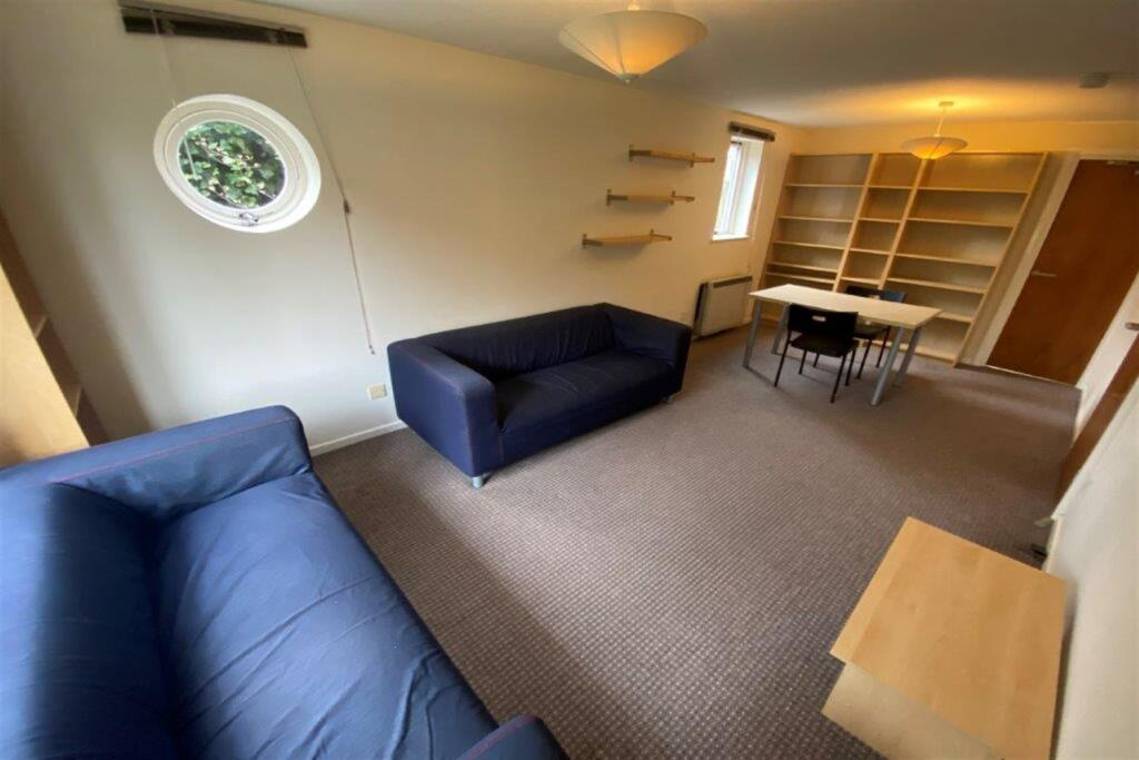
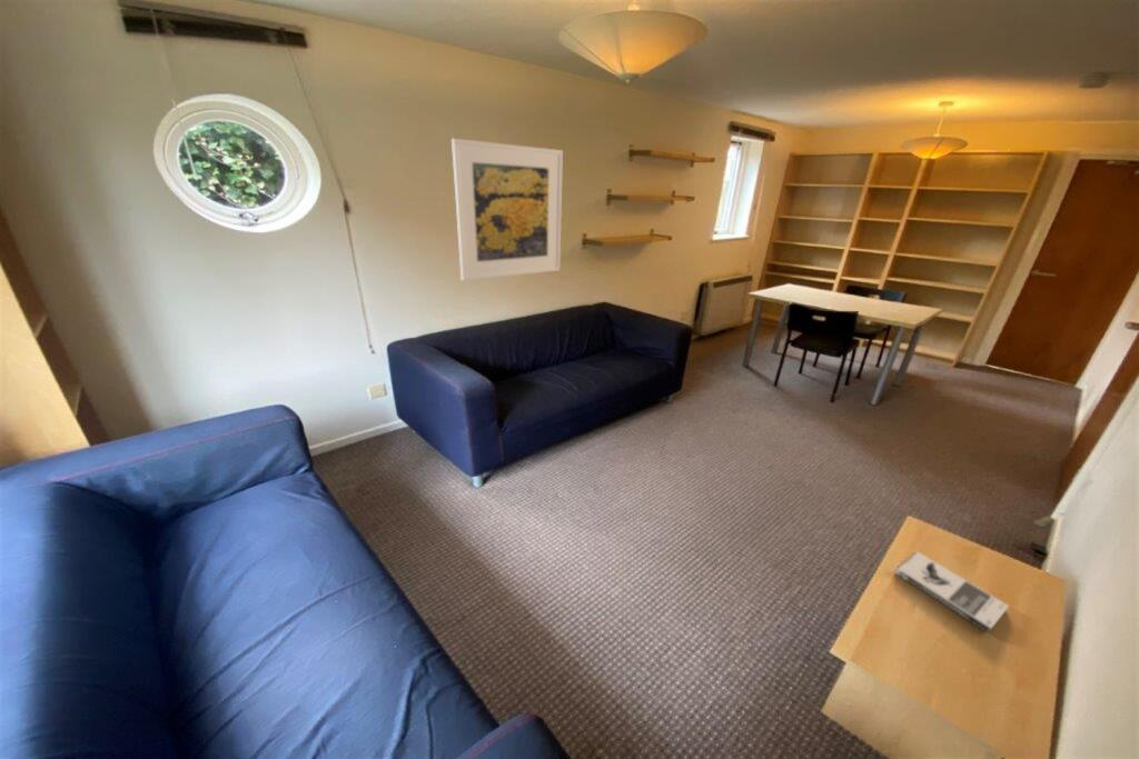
+ book [893,550,1010,633]
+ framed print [450,137,564,282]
